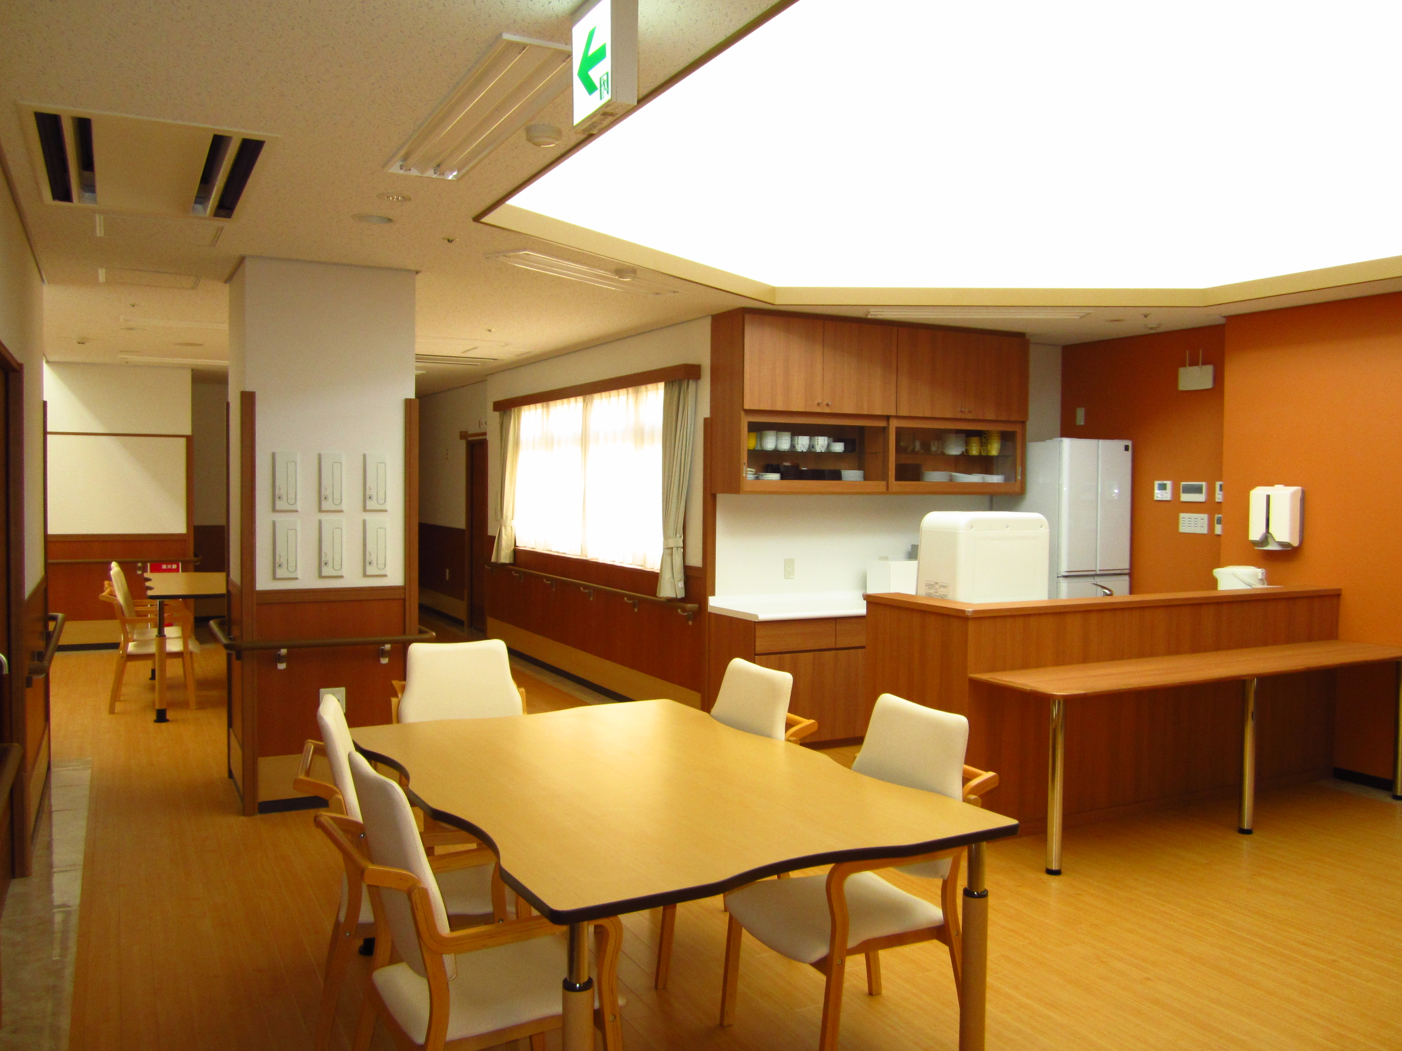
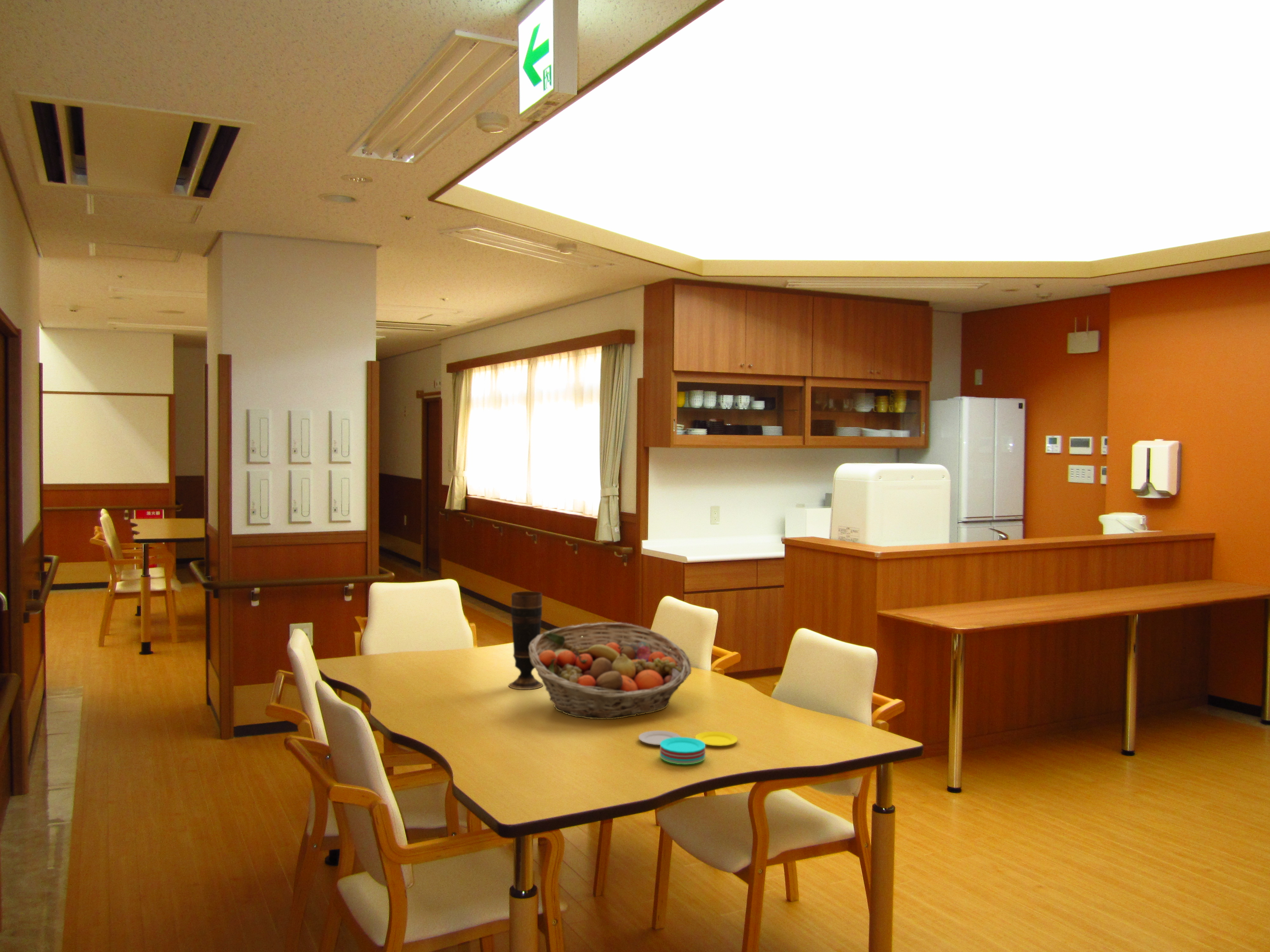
+ plate [638,730,738,765]
+ fruit basket [529,622,692,719]
+ vase [508,591,544,690]
